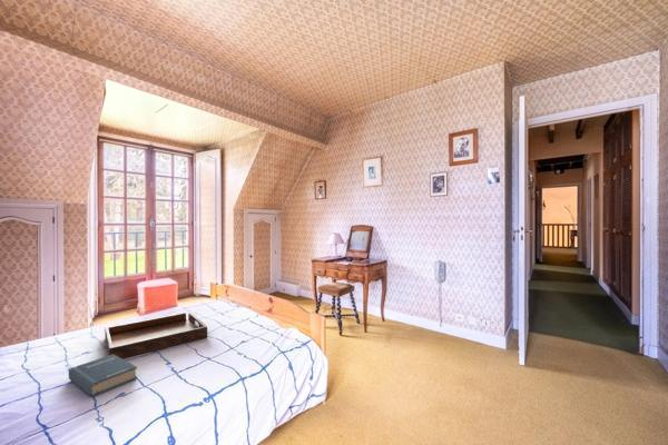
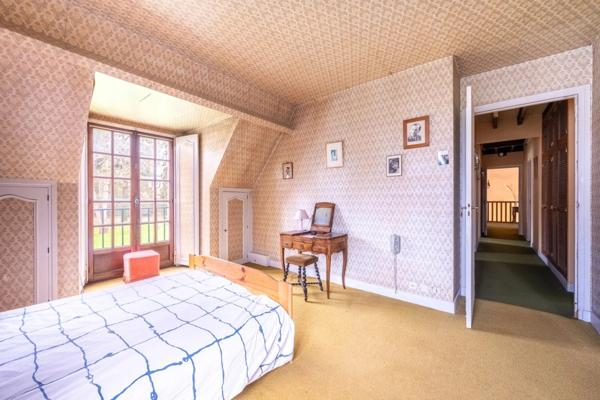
- serving tray [104,312,208,359]
- hardback book [68,354,138,397]
